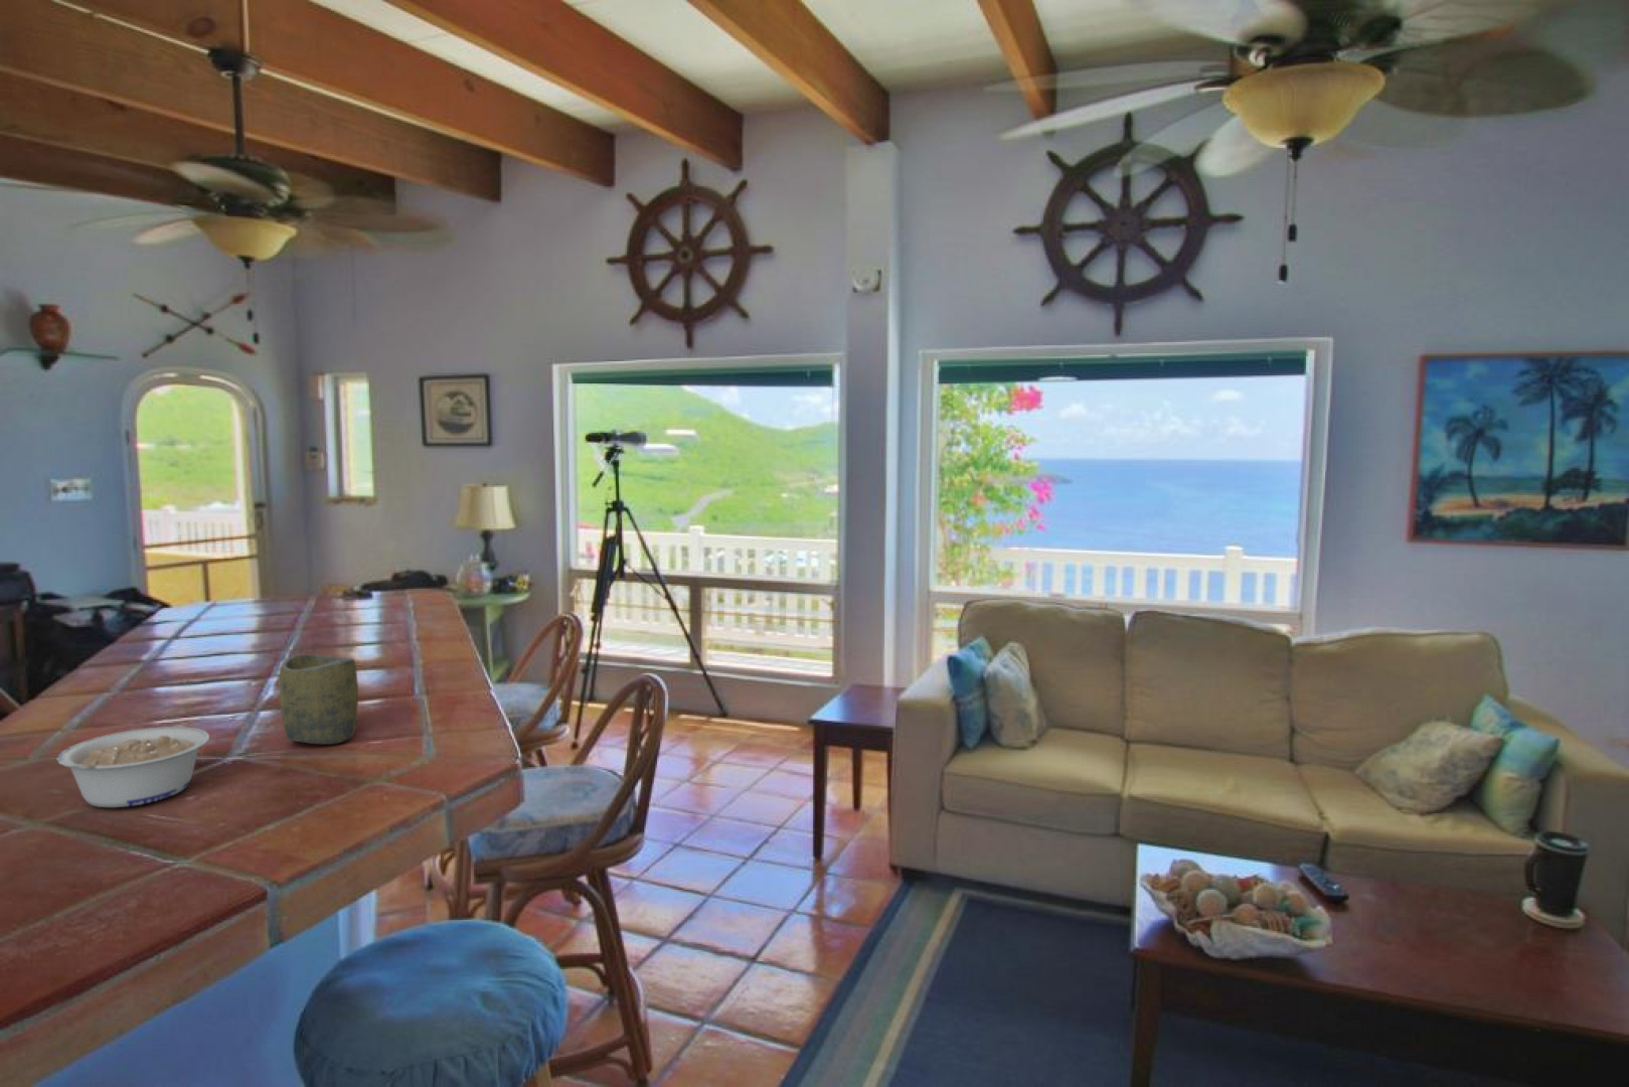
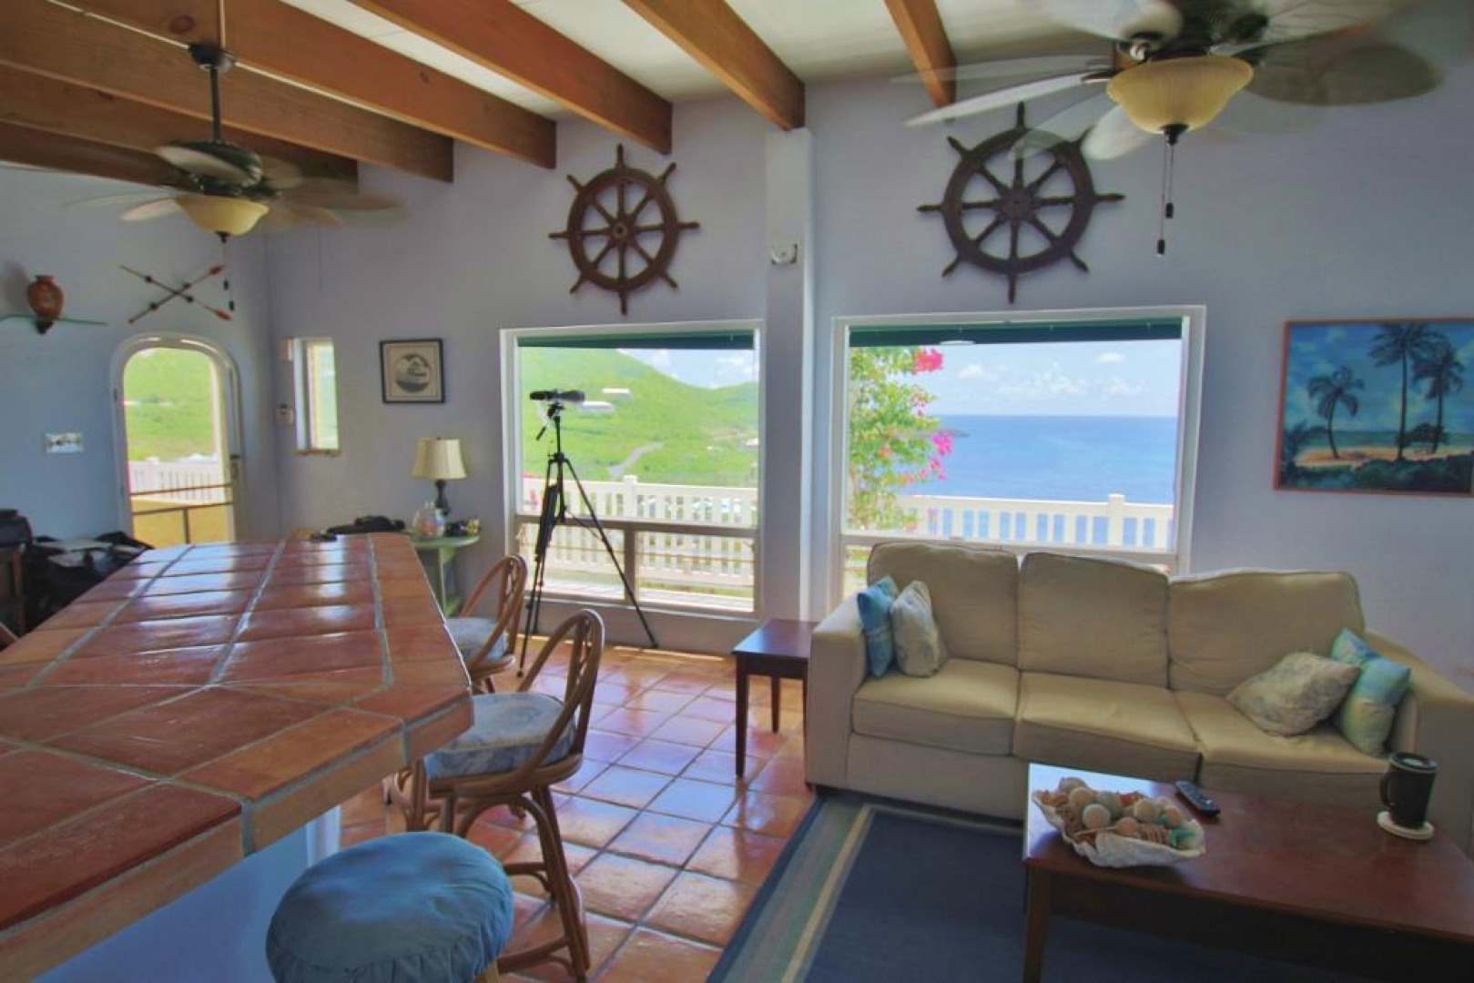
- legume [56,725,210,808]
- cup [279,653,359,745]
